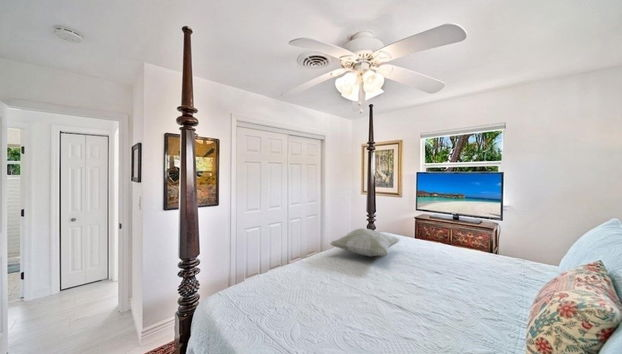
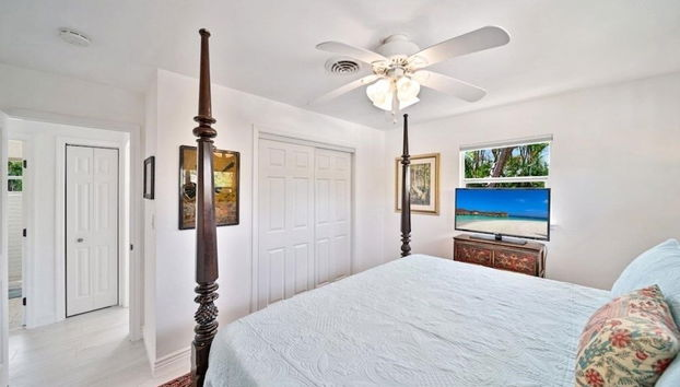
- decorative pillow [329,228,401,257]
